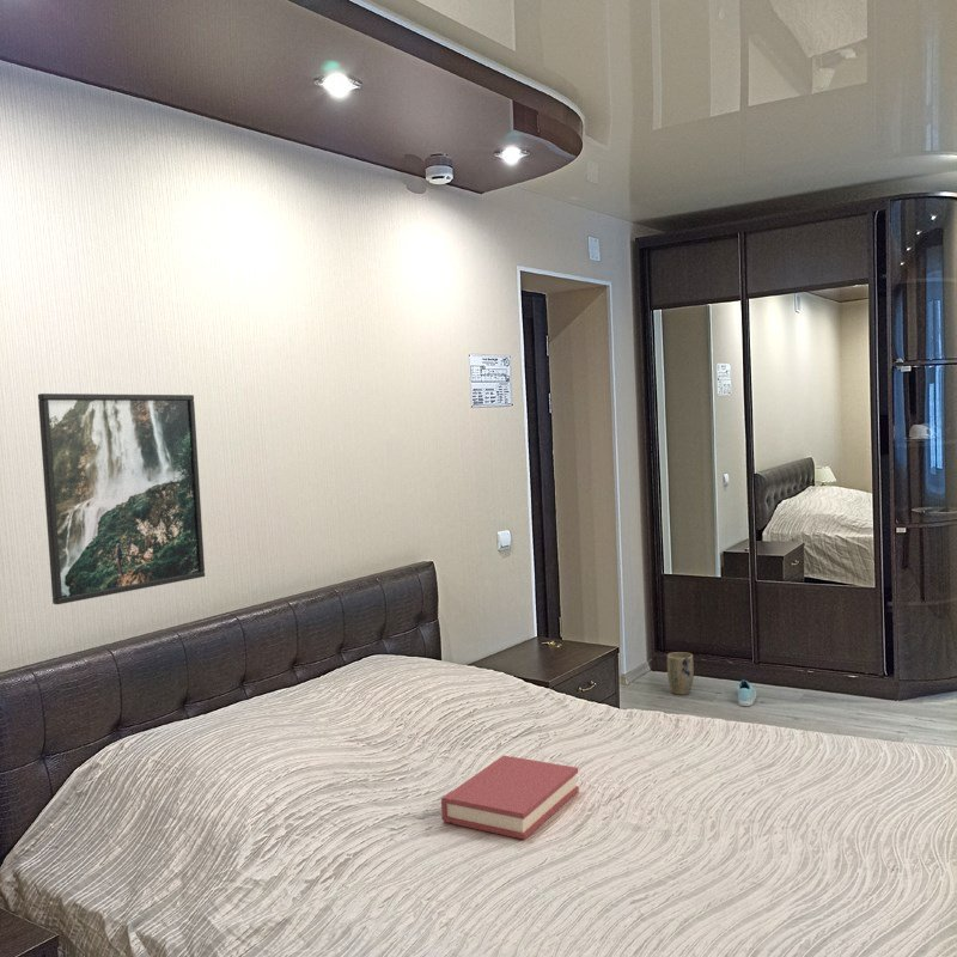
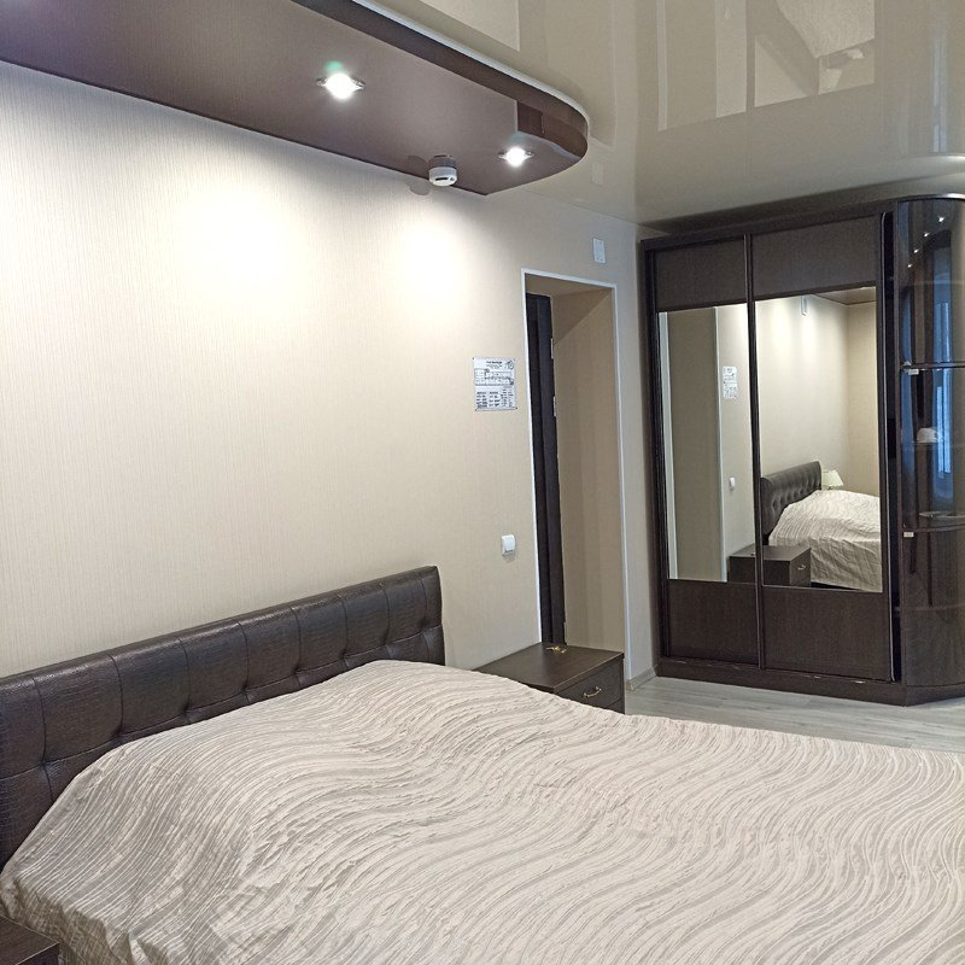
- hardback book [440,755,580,841]
- plant pot [666,651,695,696]
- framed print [37,392,206,605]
- sneaker [736,679,757,707]
